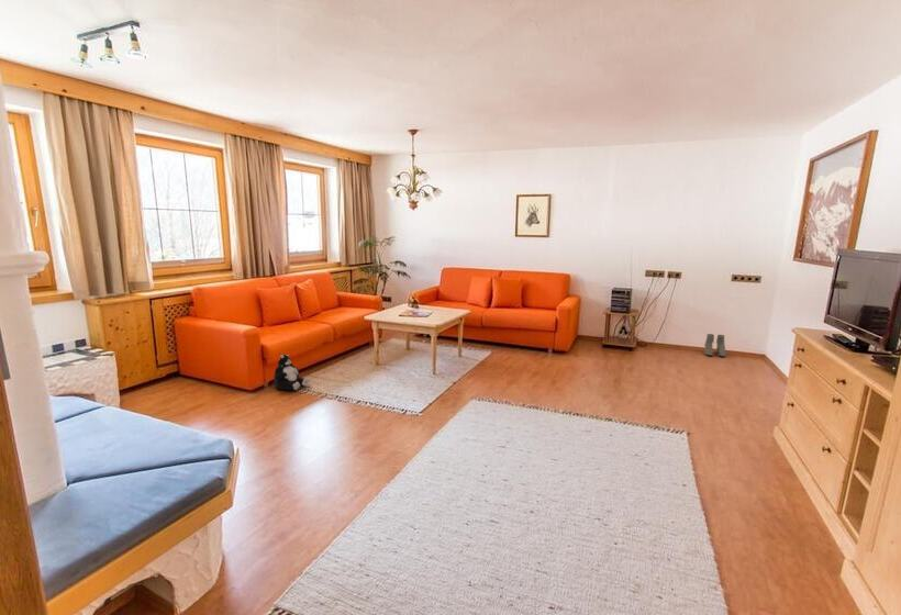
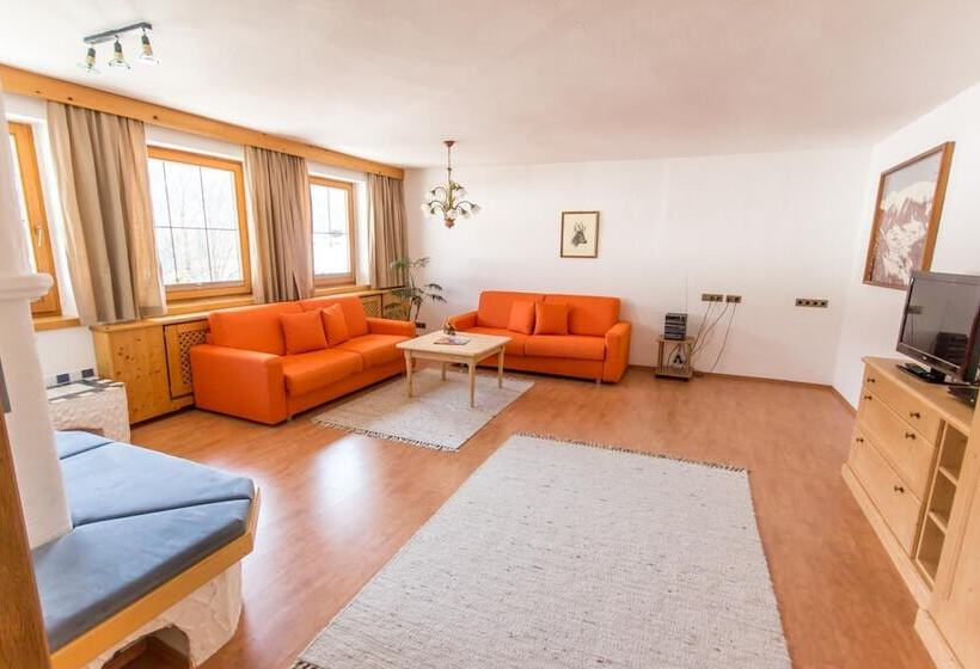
- plush toy [272,354,311,391]
- boots [703,333,727,358]
